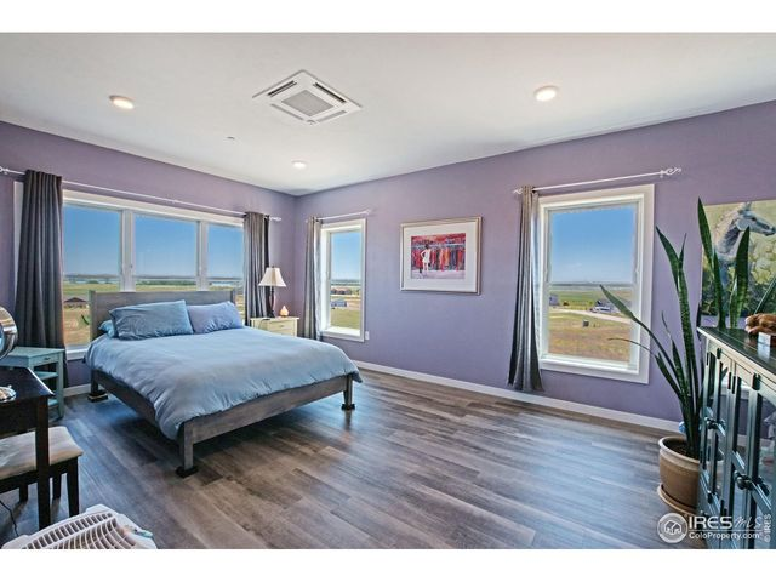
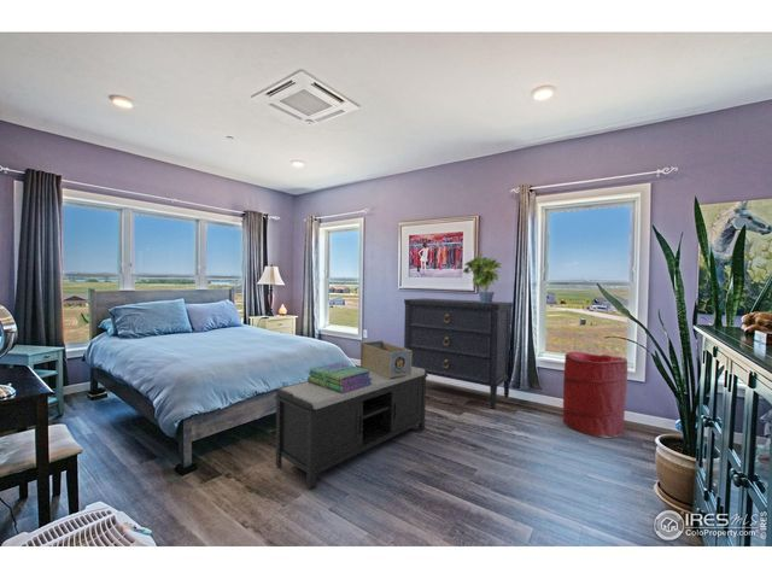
+ bench [274,367,428,490]
+ dresser [403,297,514,410]
+ decorative box [359,340,411,379]
+ potted plant [462,252,503,303]
+ stack of books [306,362,373,393]
+ laundry hamper [562,351,628,439]
